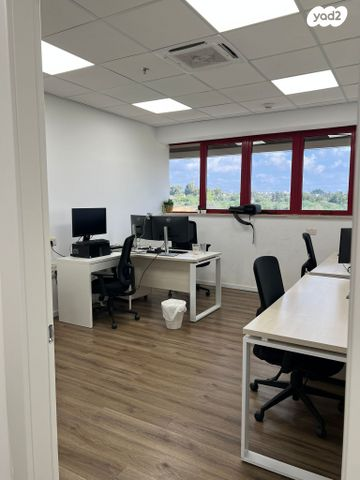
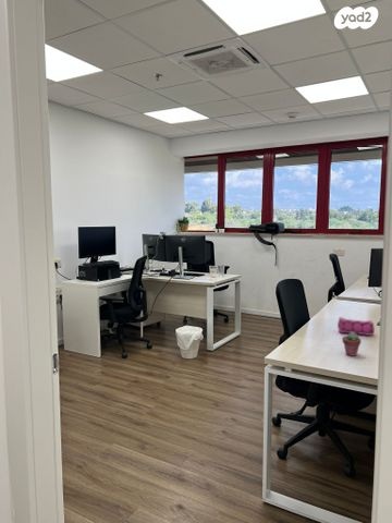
+ potted succulent [341,332,363,357]
+ pencil case [336,316,376,337]
